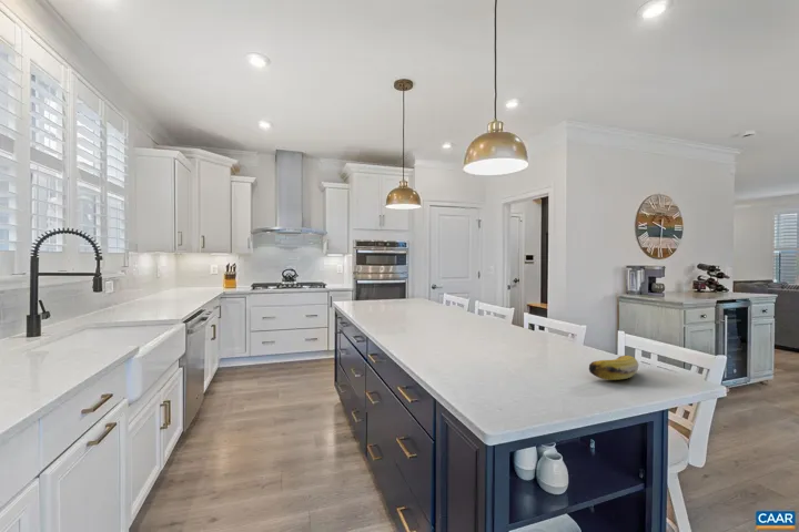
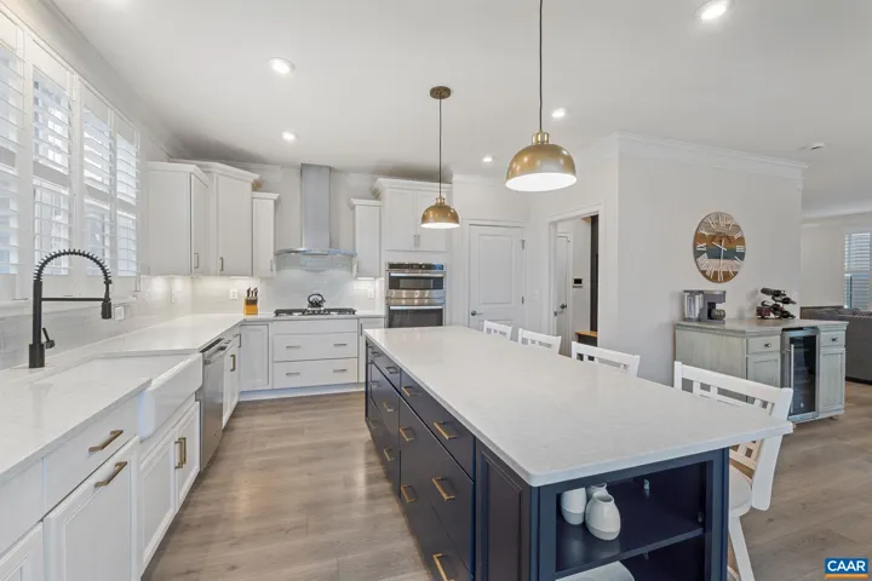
- banana [588,355,639,381]
